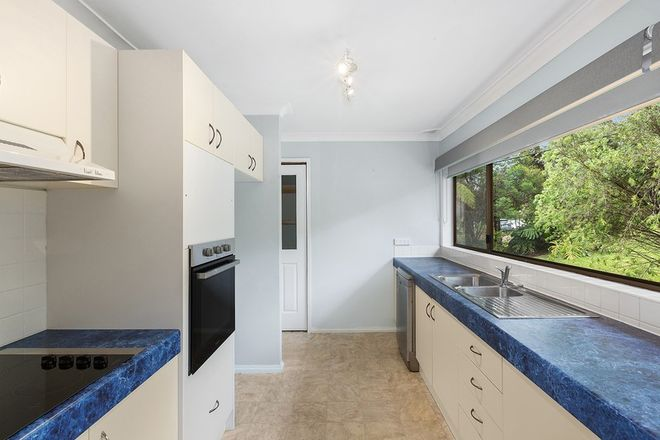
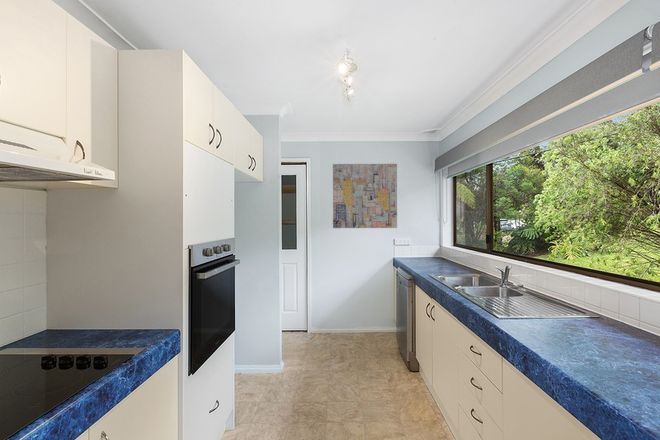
+ wall art [332,163,398,229]
